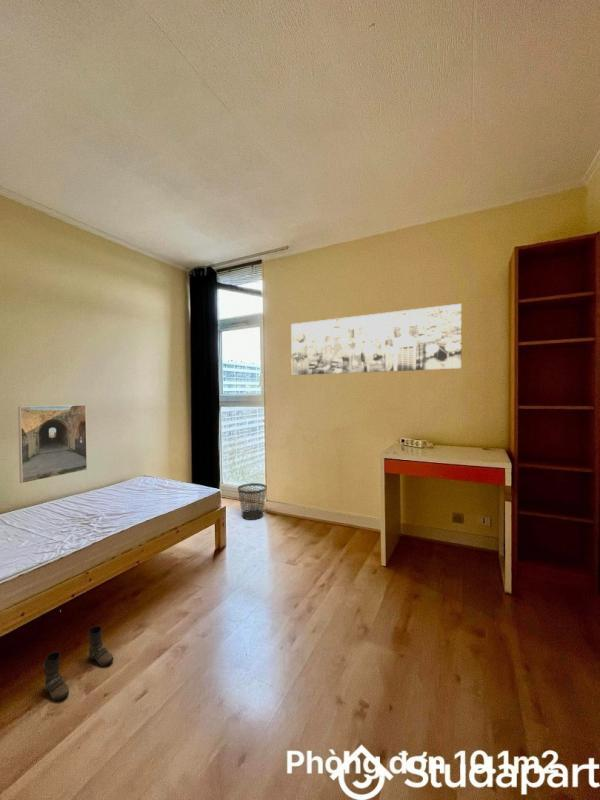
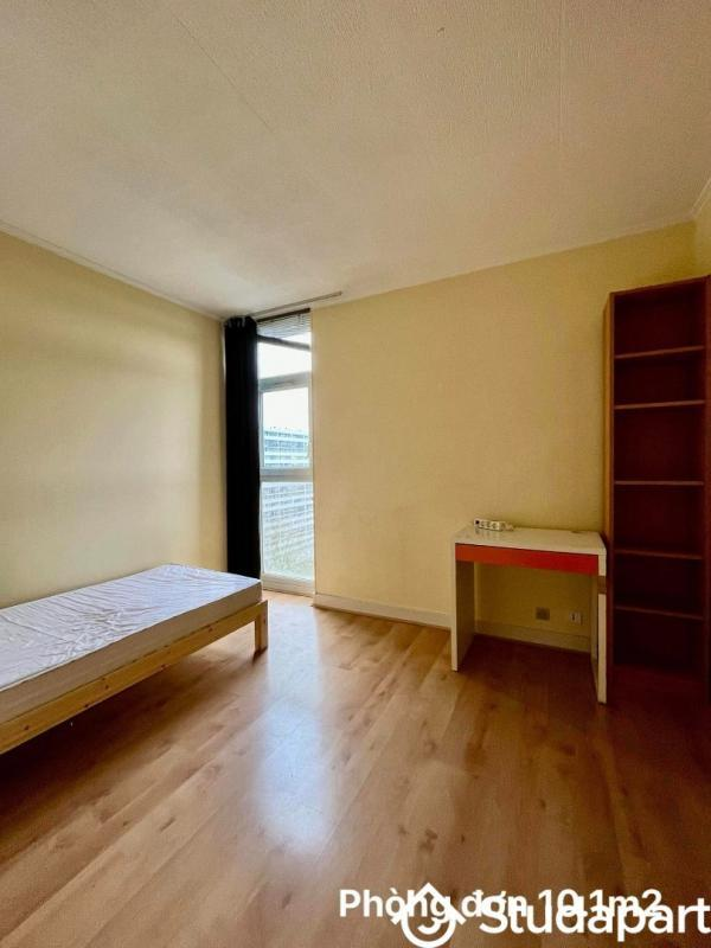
- wall art [290,303,462,376]
- wastebasket [237,482,268,521]
- boots [42,625,115,701]
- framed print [17,404,88,484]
